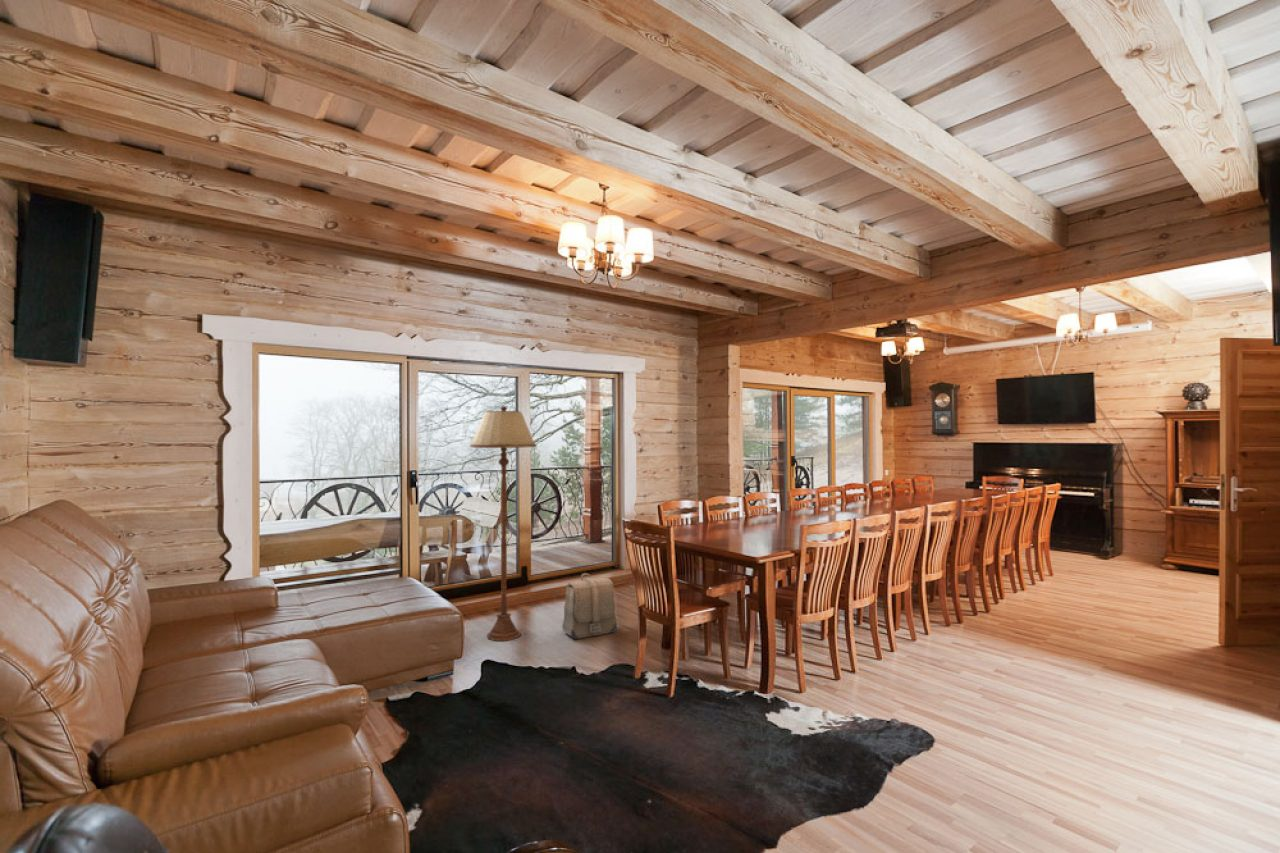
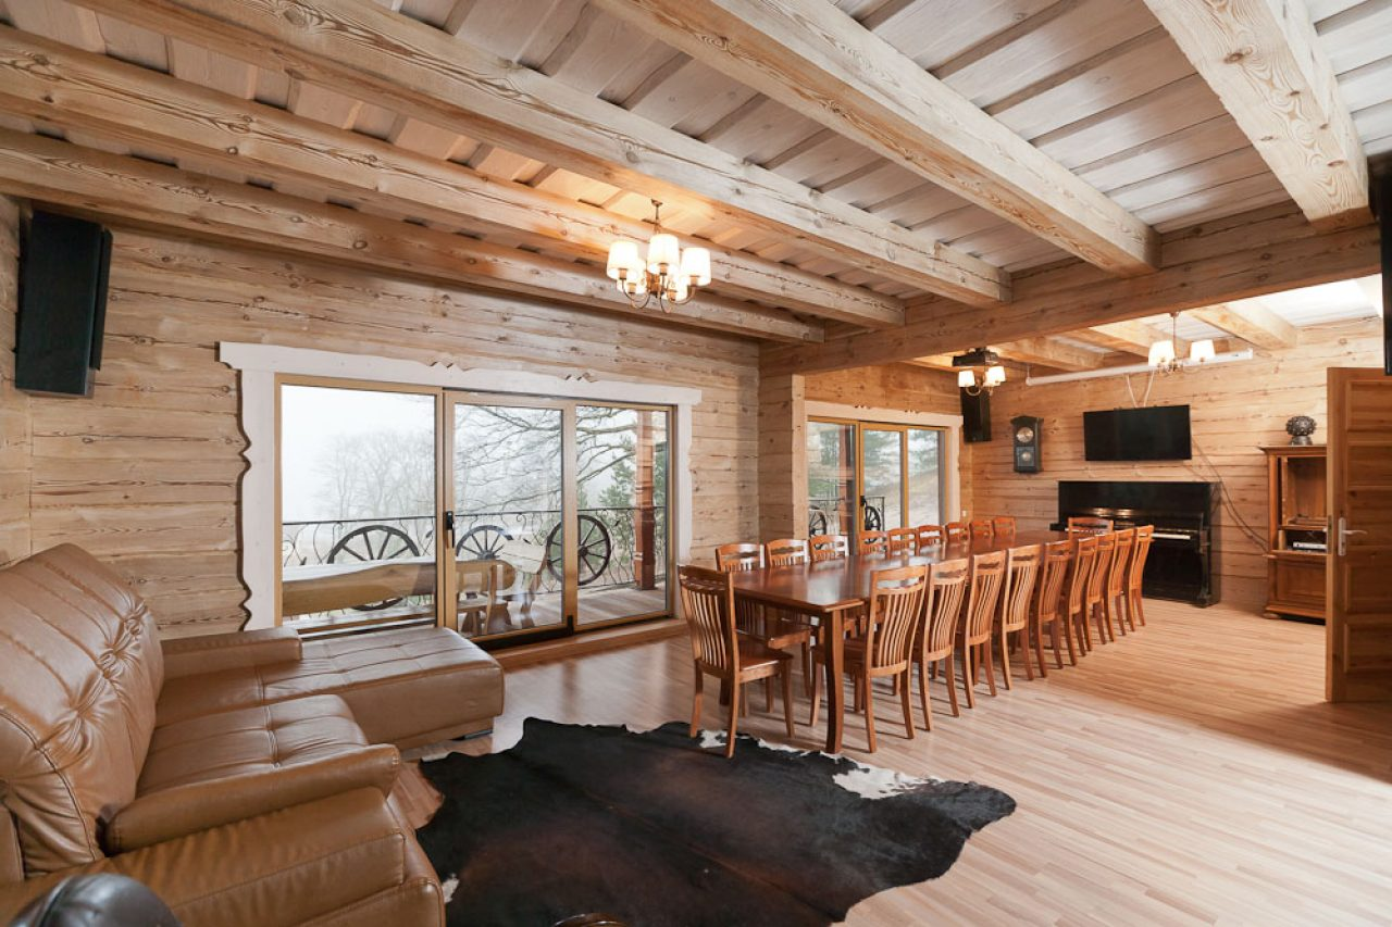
- backpack [561,572,618,640]
- floor lamp [469,405,537,642]
